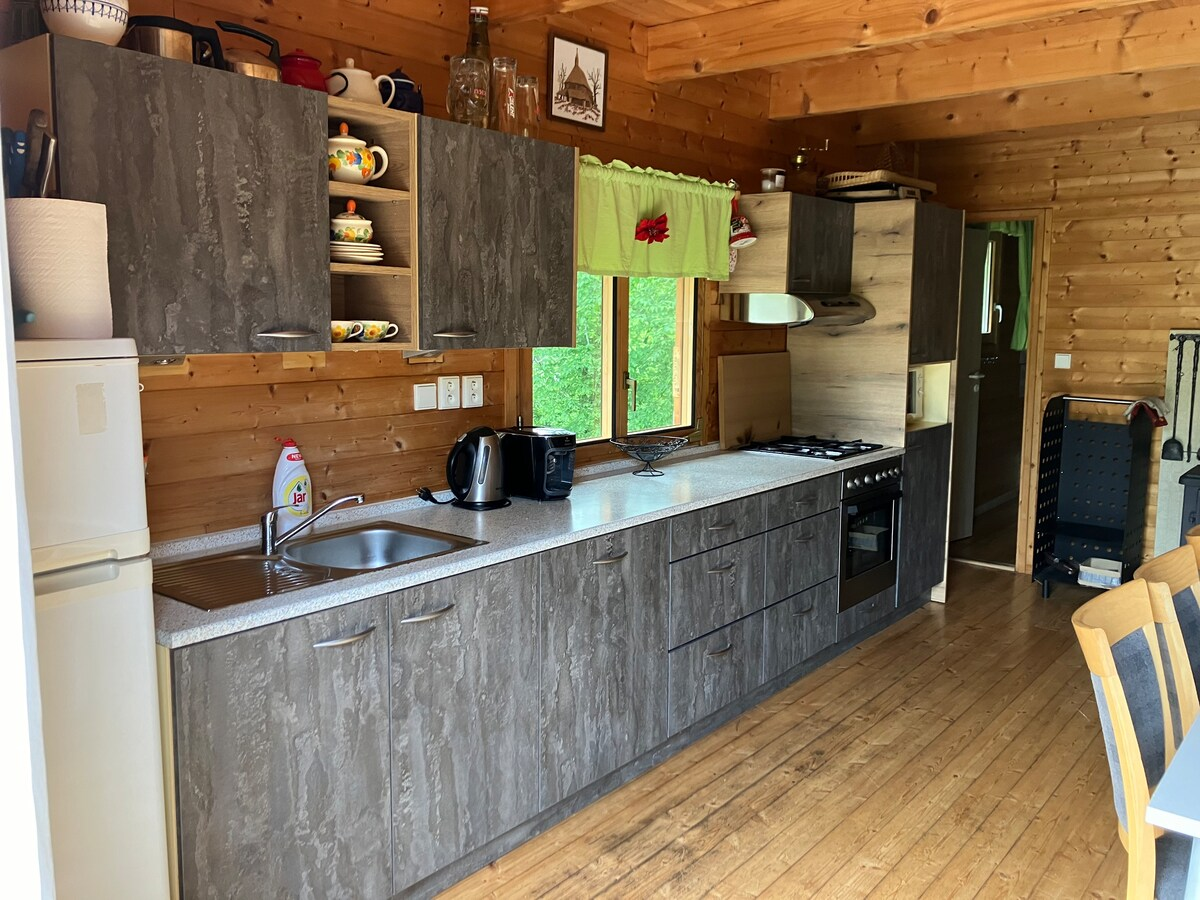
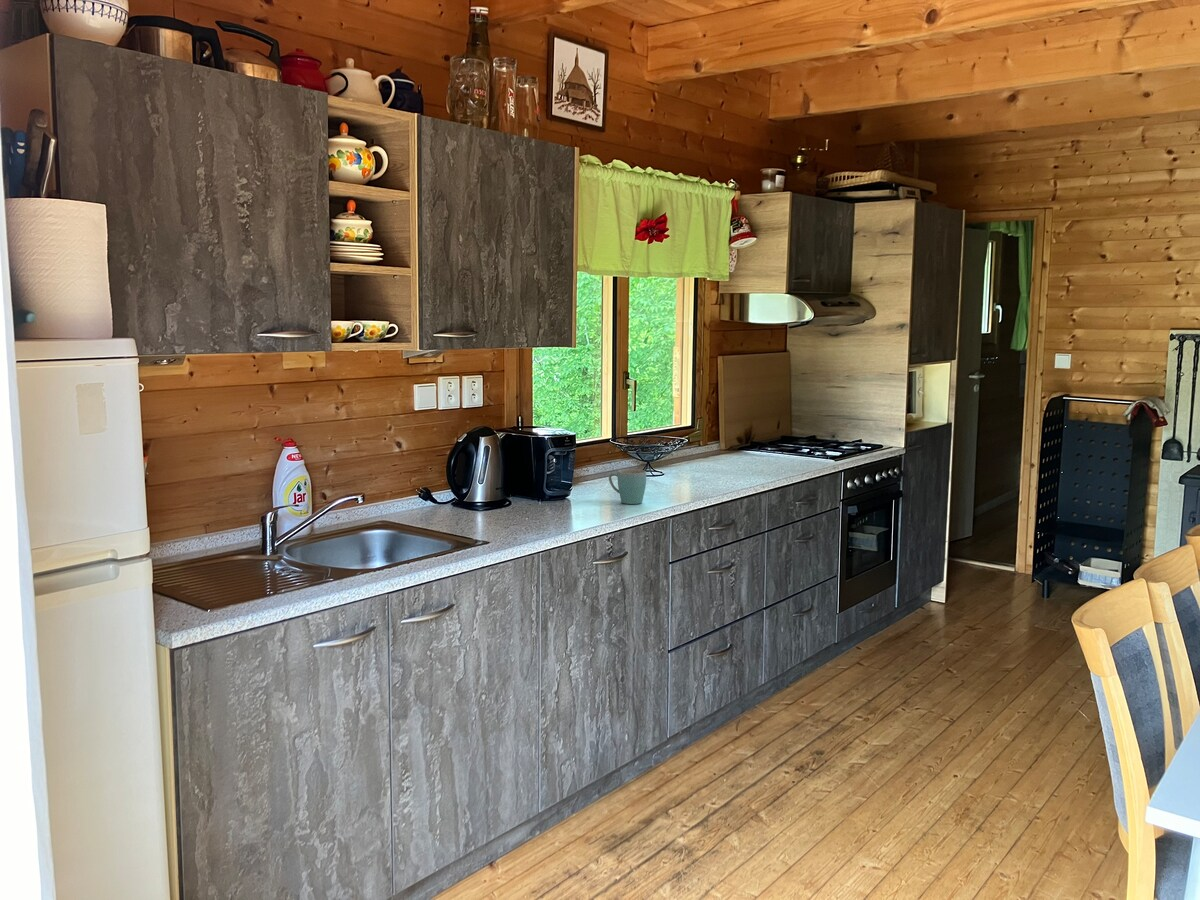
+ mug [608,468,647,505]
